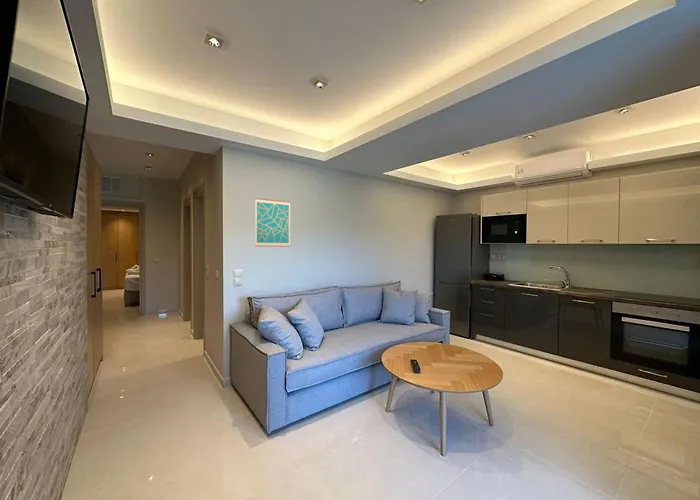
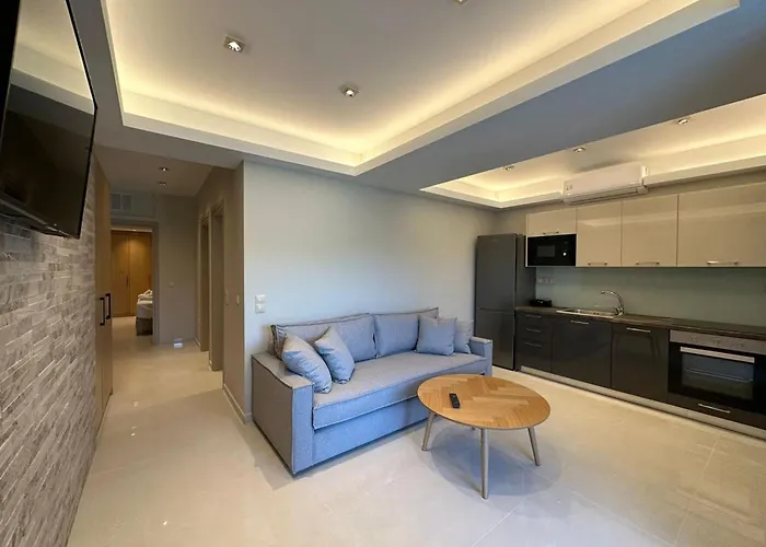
- wall art [254,197,291,248]
